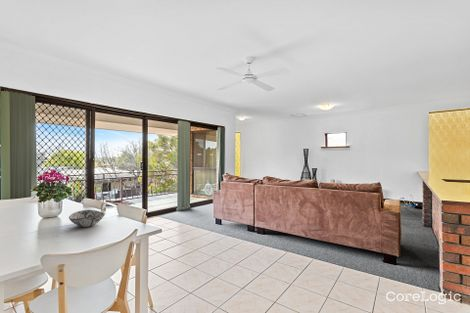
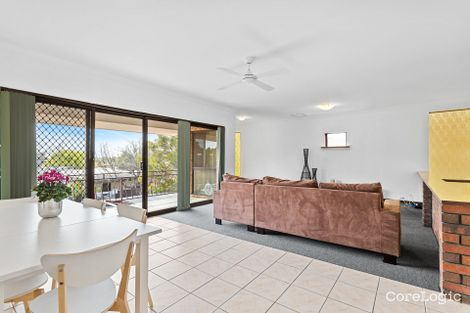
- decorative bowl [68,209,106,228]
